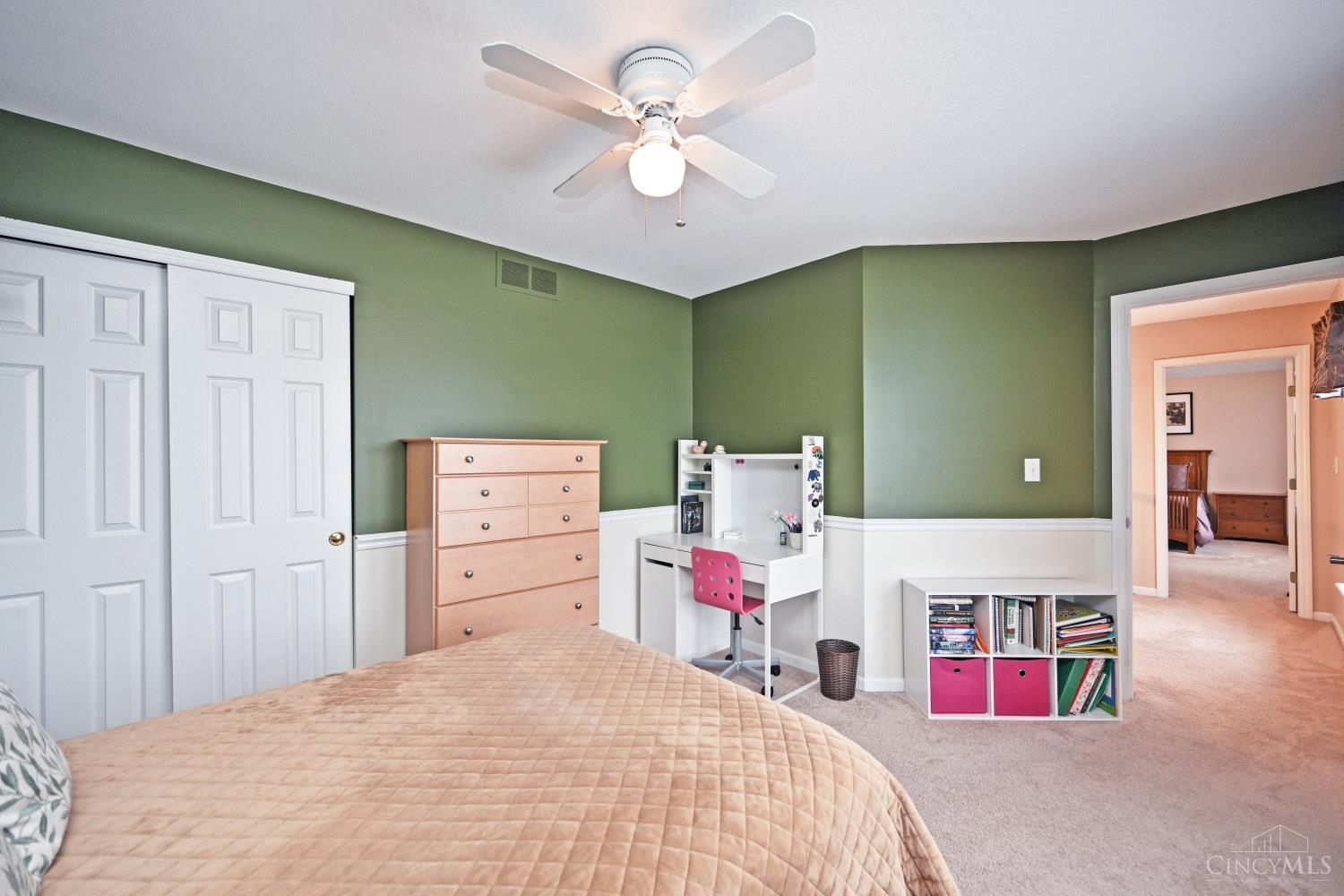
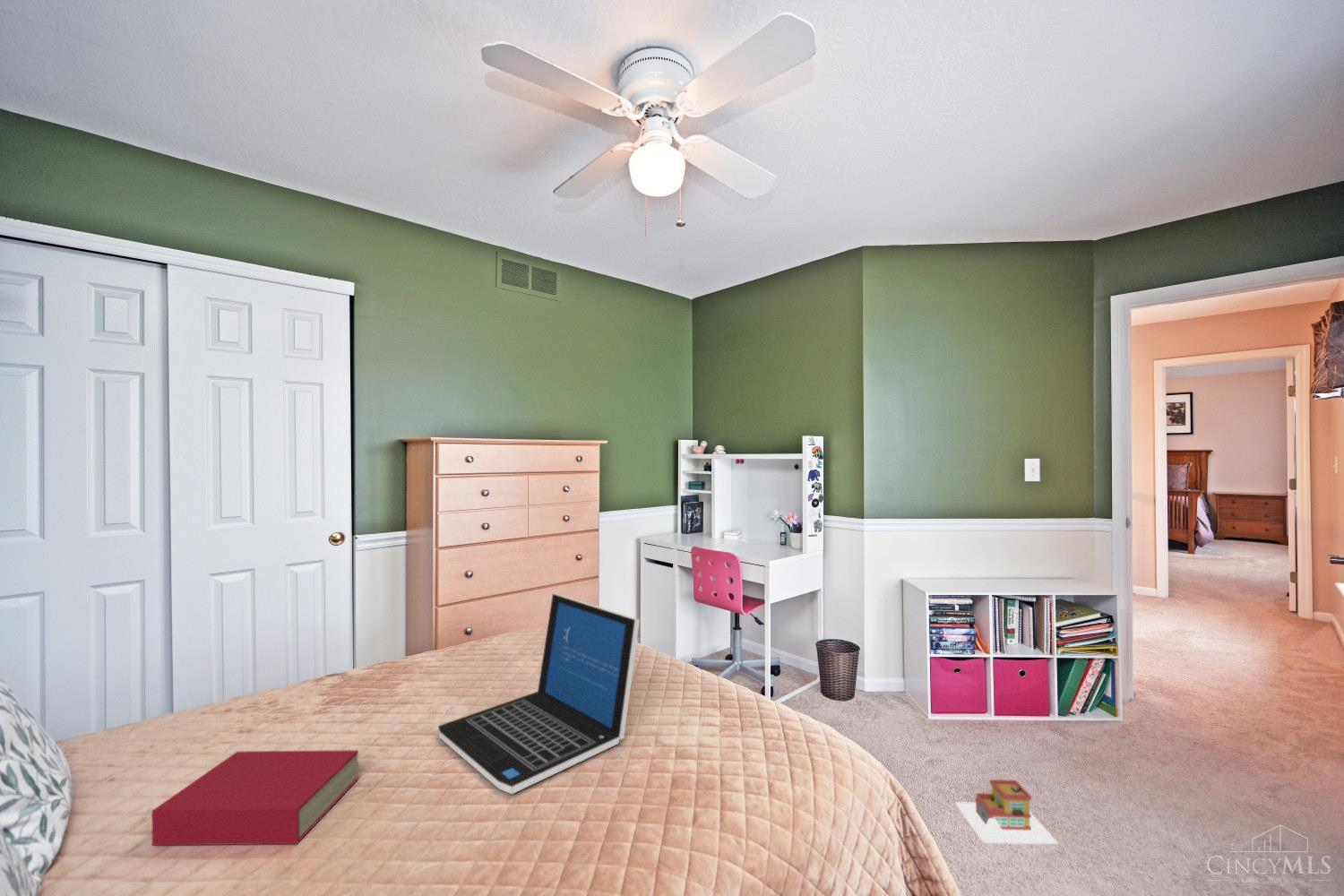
+ laptop [437,593,641,795]
+ toy house [955,779,1058,845]
+ book [151,749,359,847]
